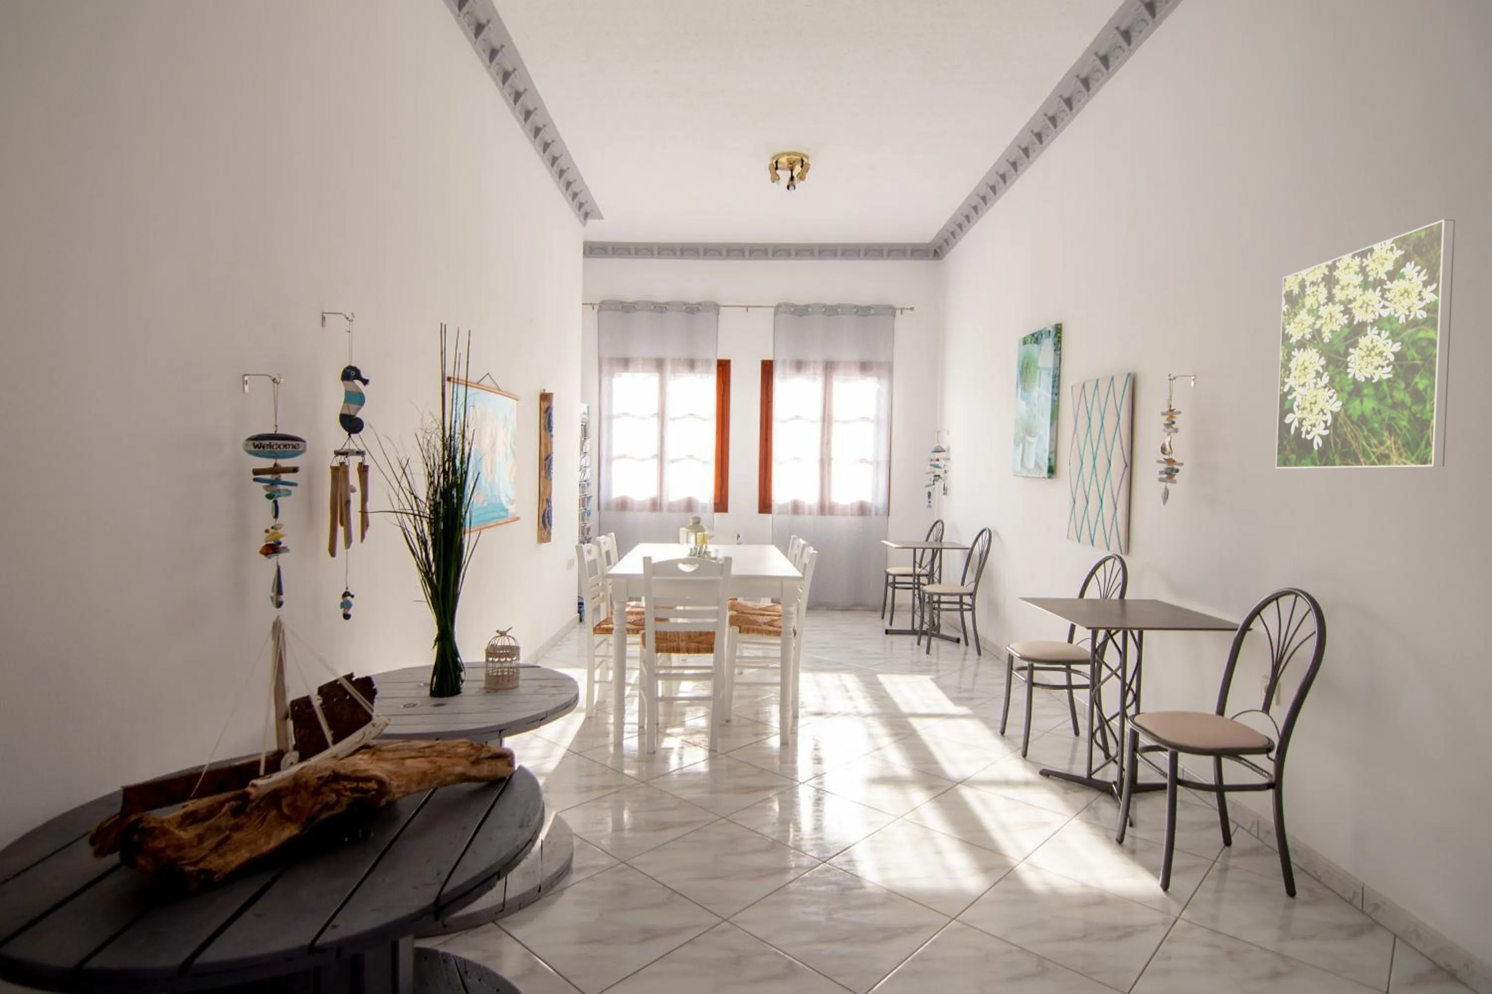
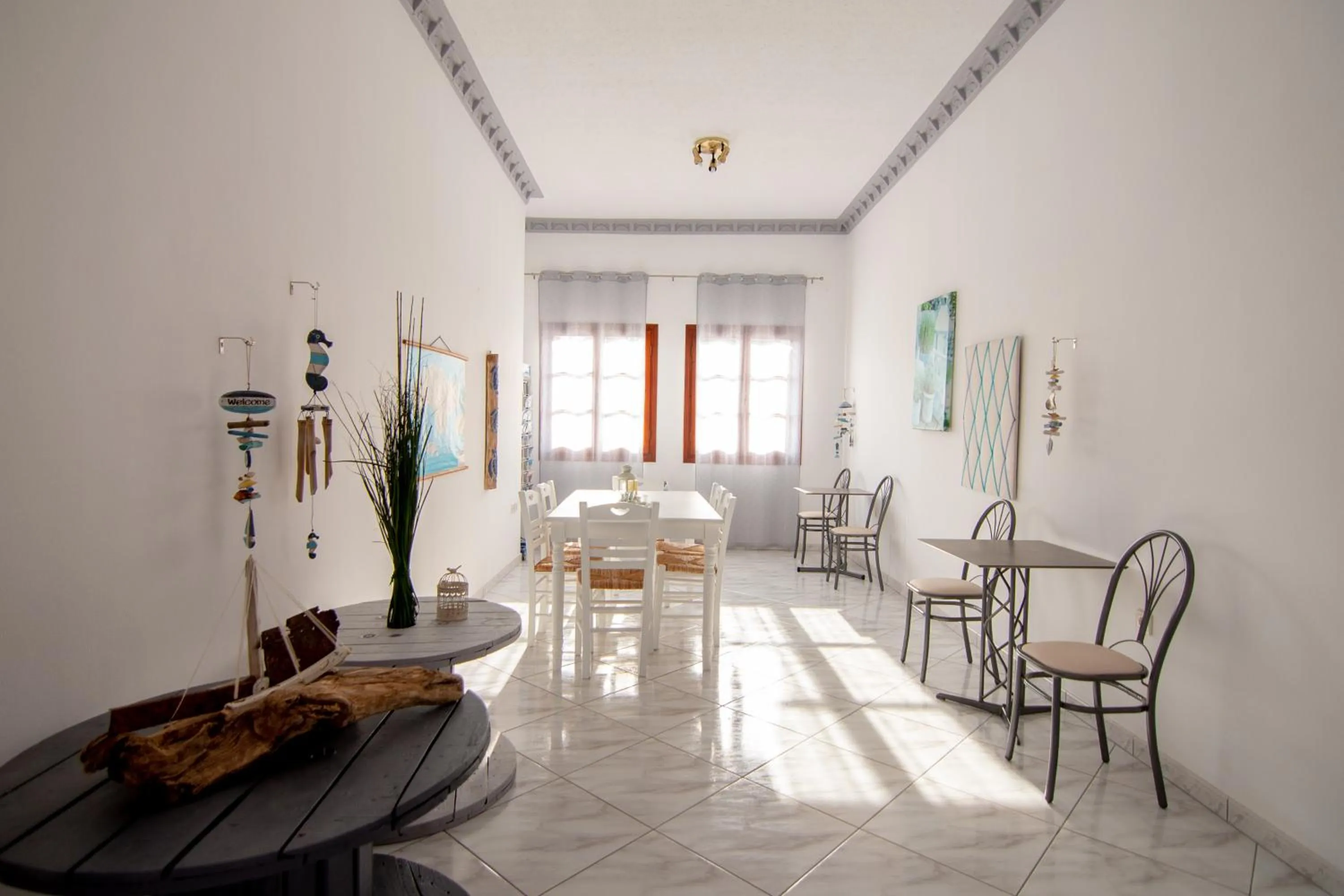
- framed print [1276,219,1455,469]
